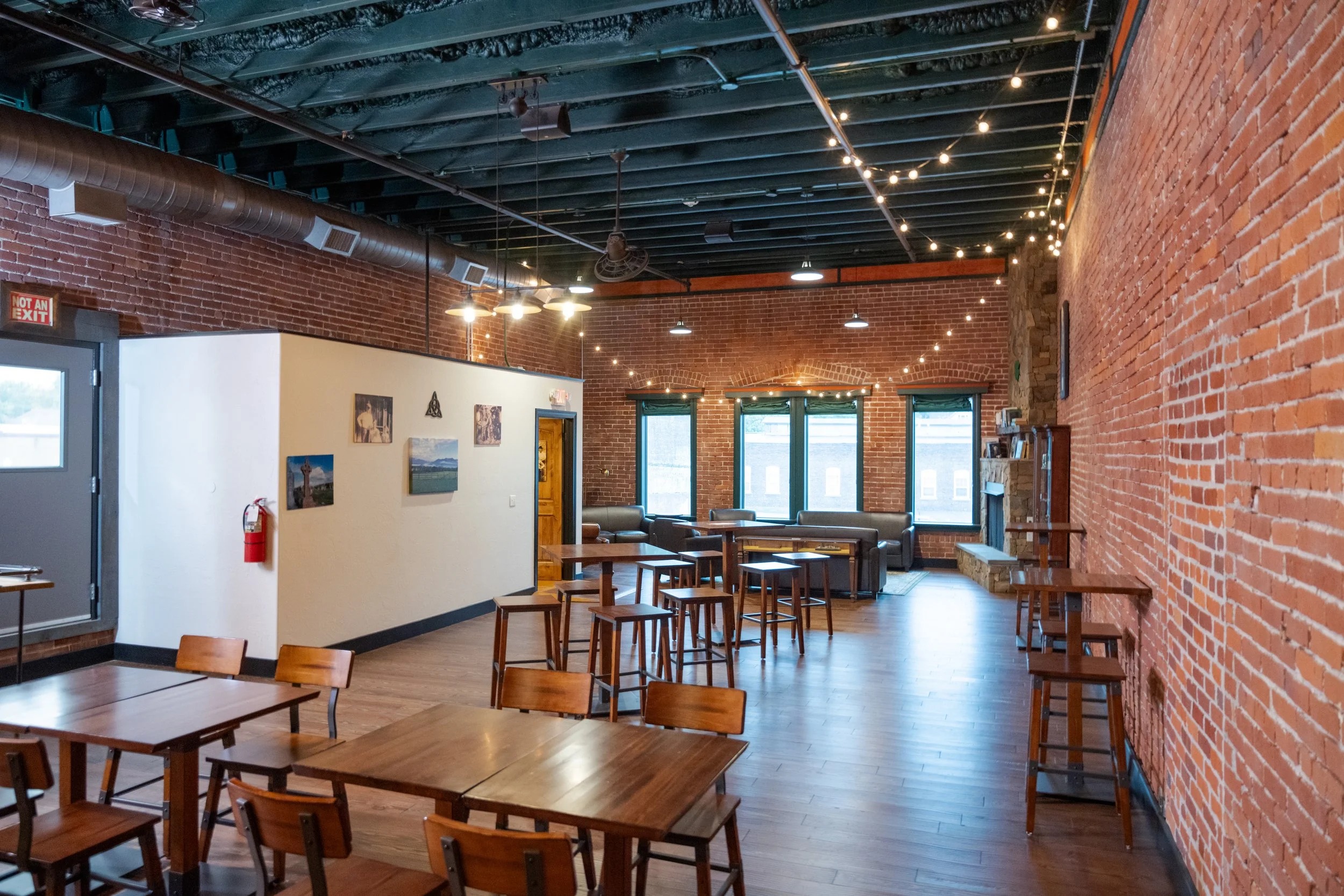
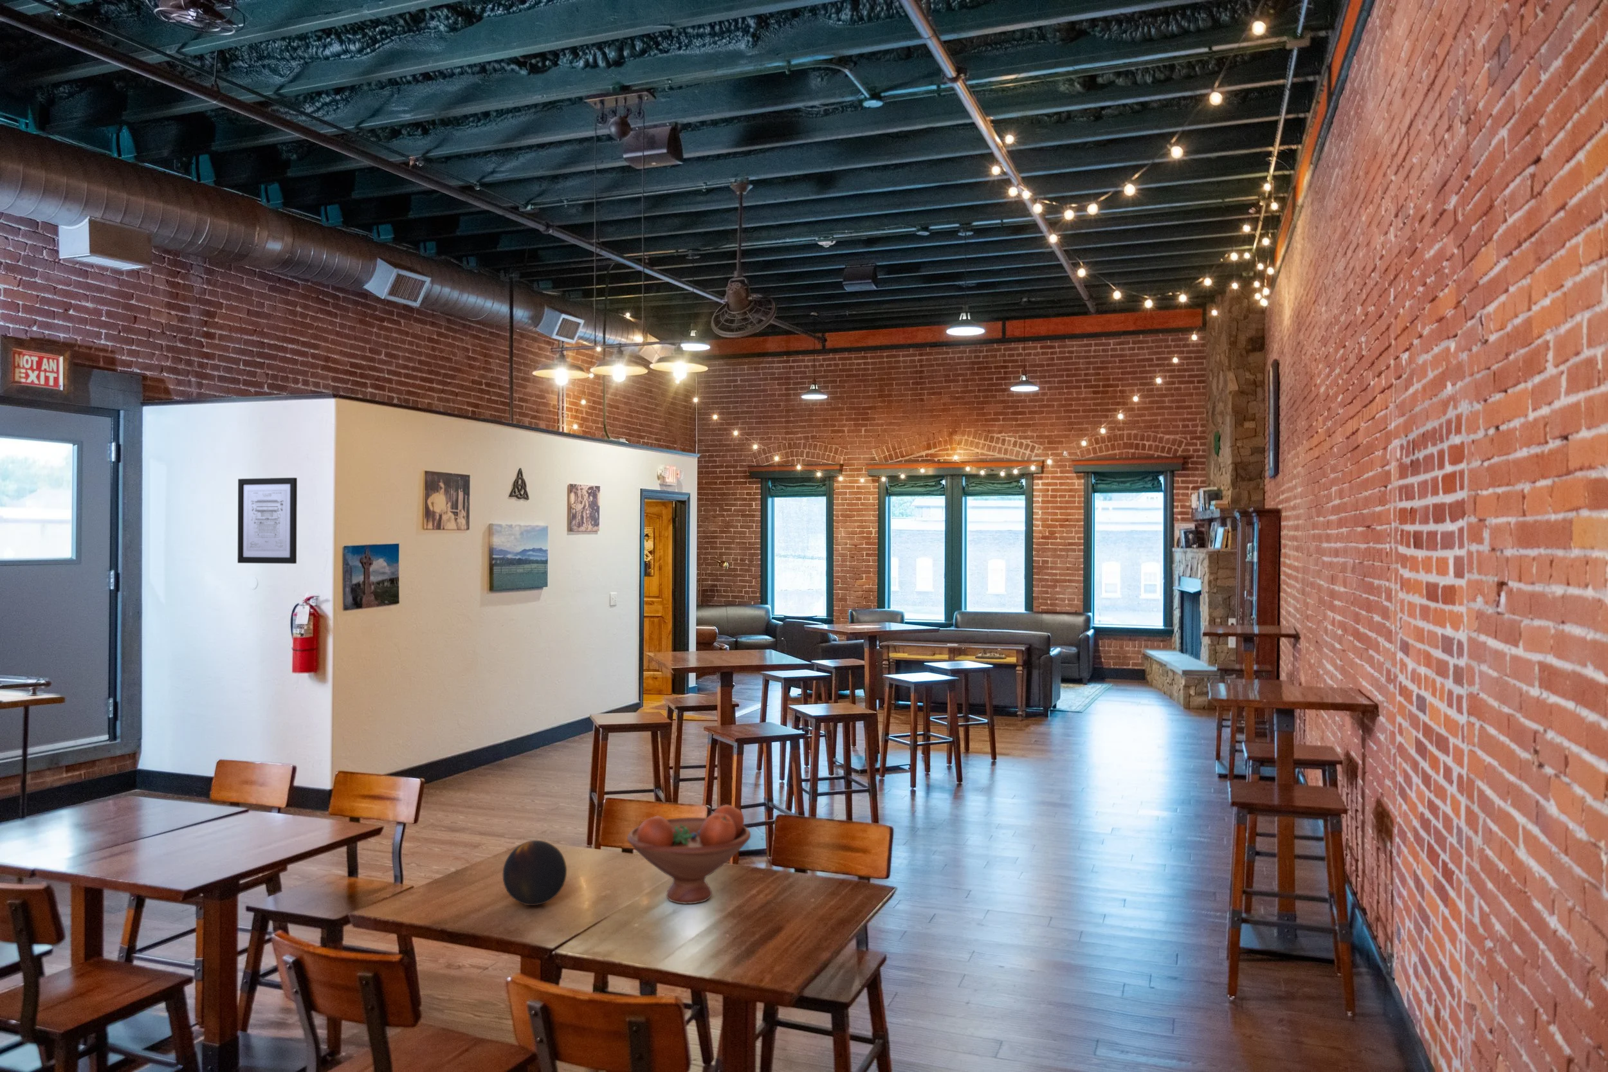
+ wall art [237,477,298,565]
+ decorative orb [502,840,567,906]
+ fruit bowl [627,804,751,904]
